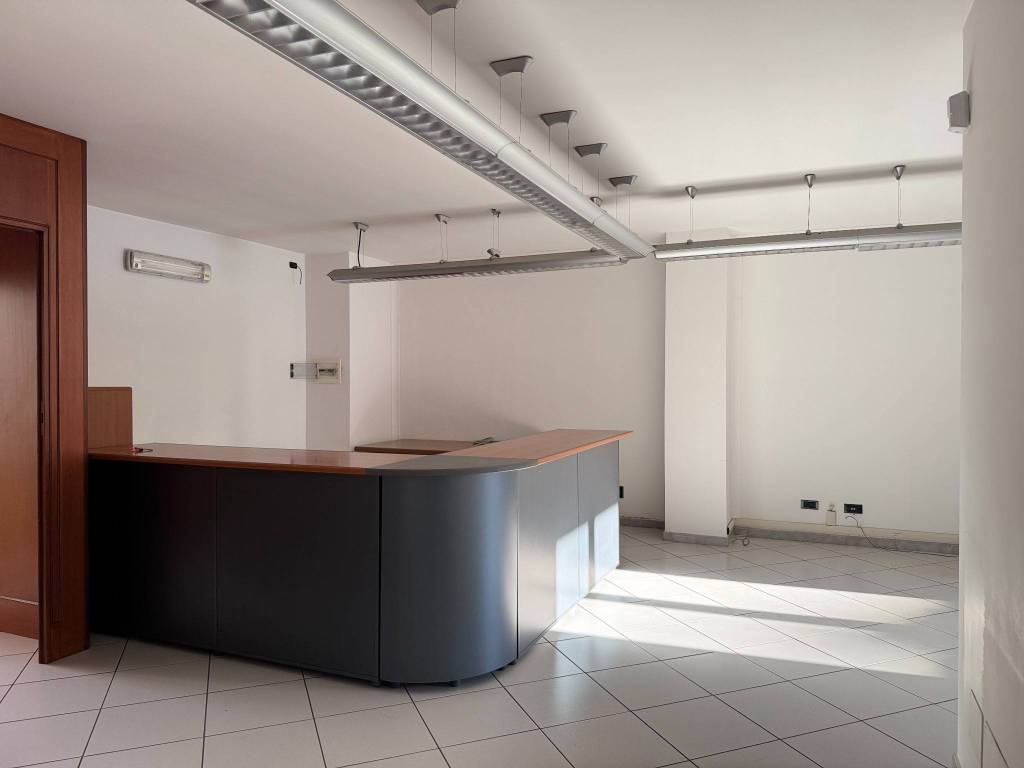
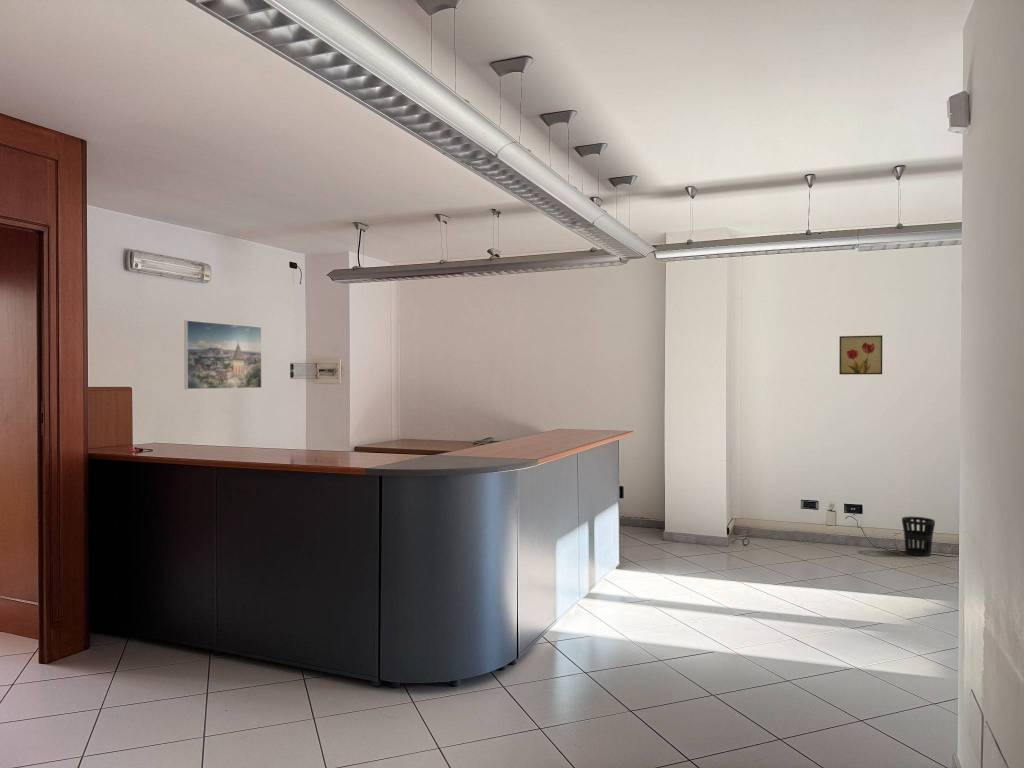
+ wall art [838,334,883,375]
+ wastebasket [901,516,936,557]
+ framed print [183,319,263,390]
